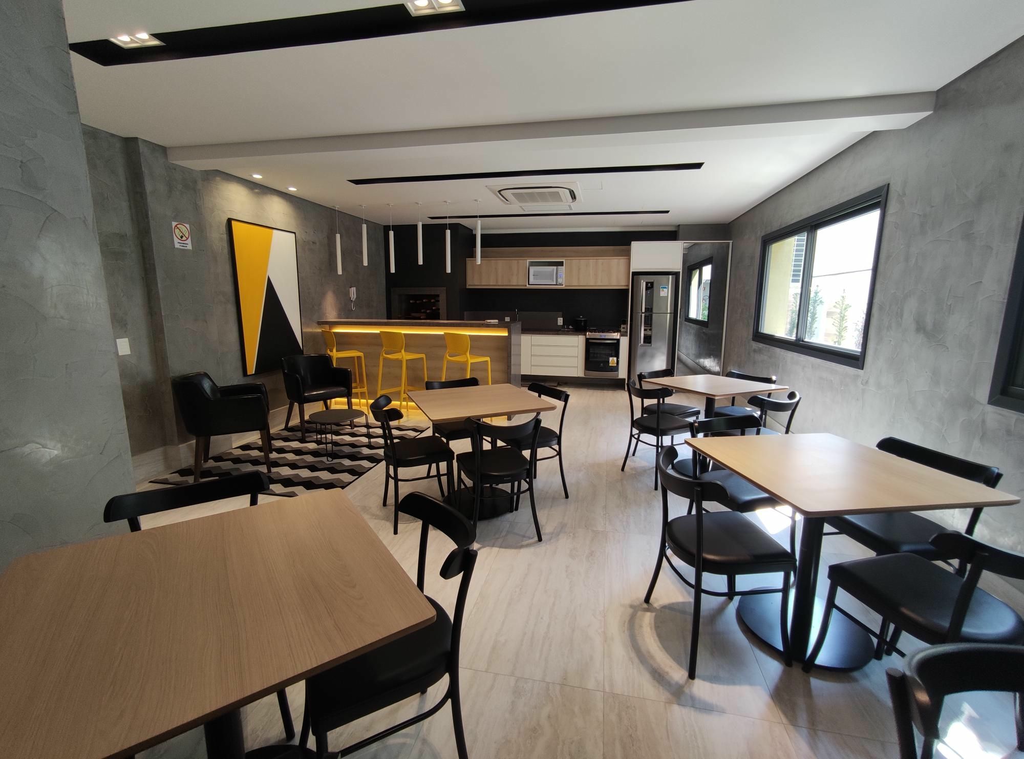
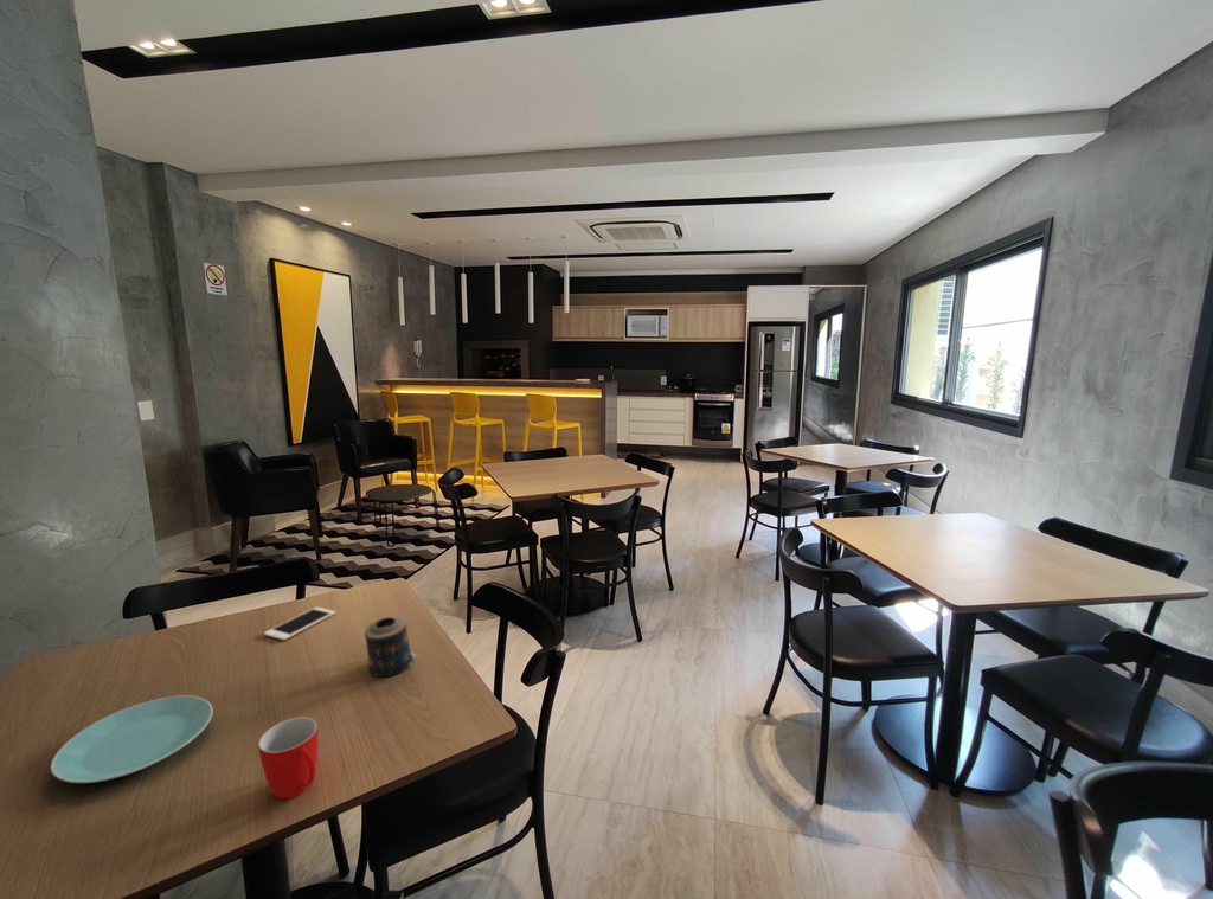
+ plate [50,694,214,784]
+ candle [364,616,416,678]
+ cell phone [263,606,336,642]
+ mug [257,715,320,801]
